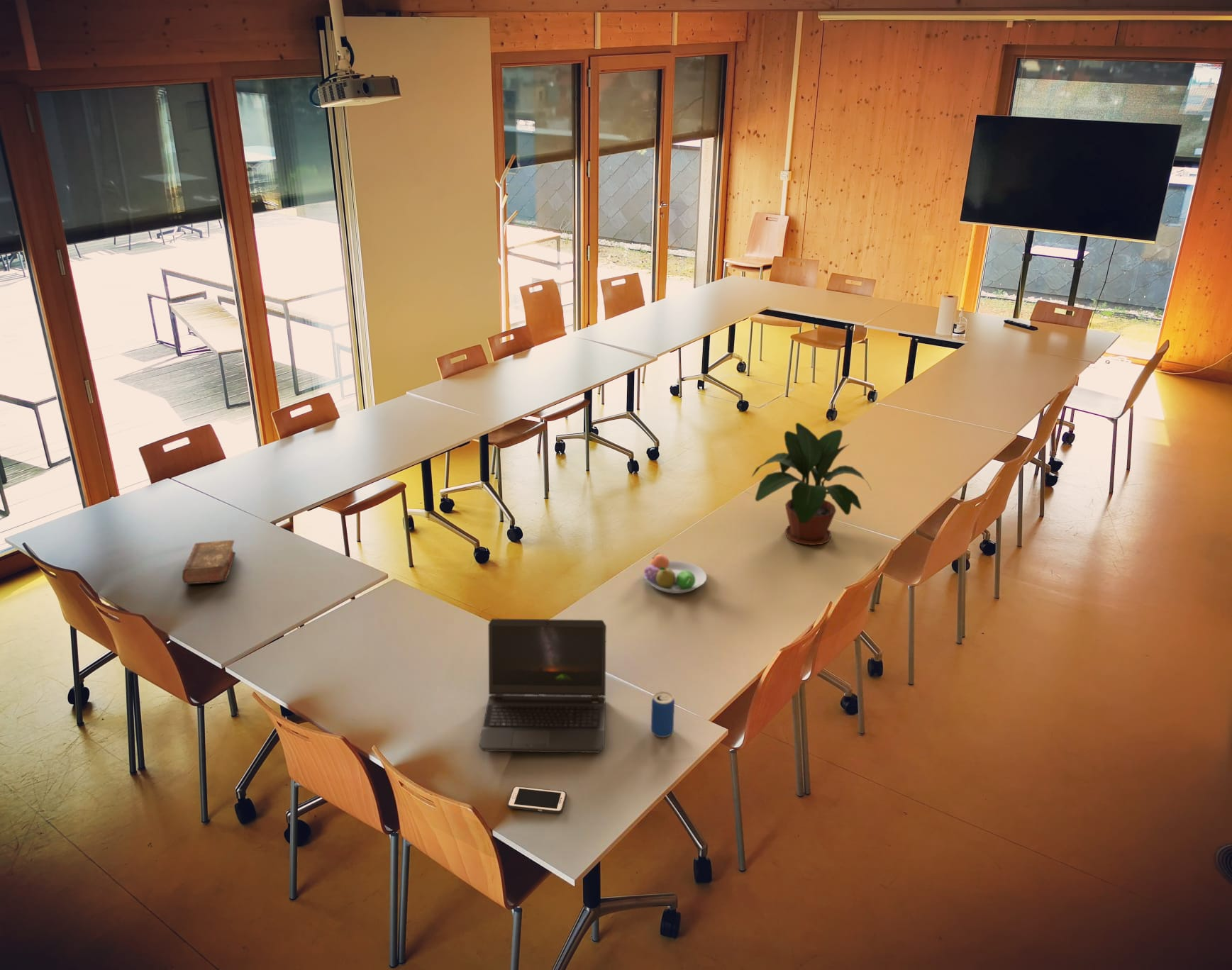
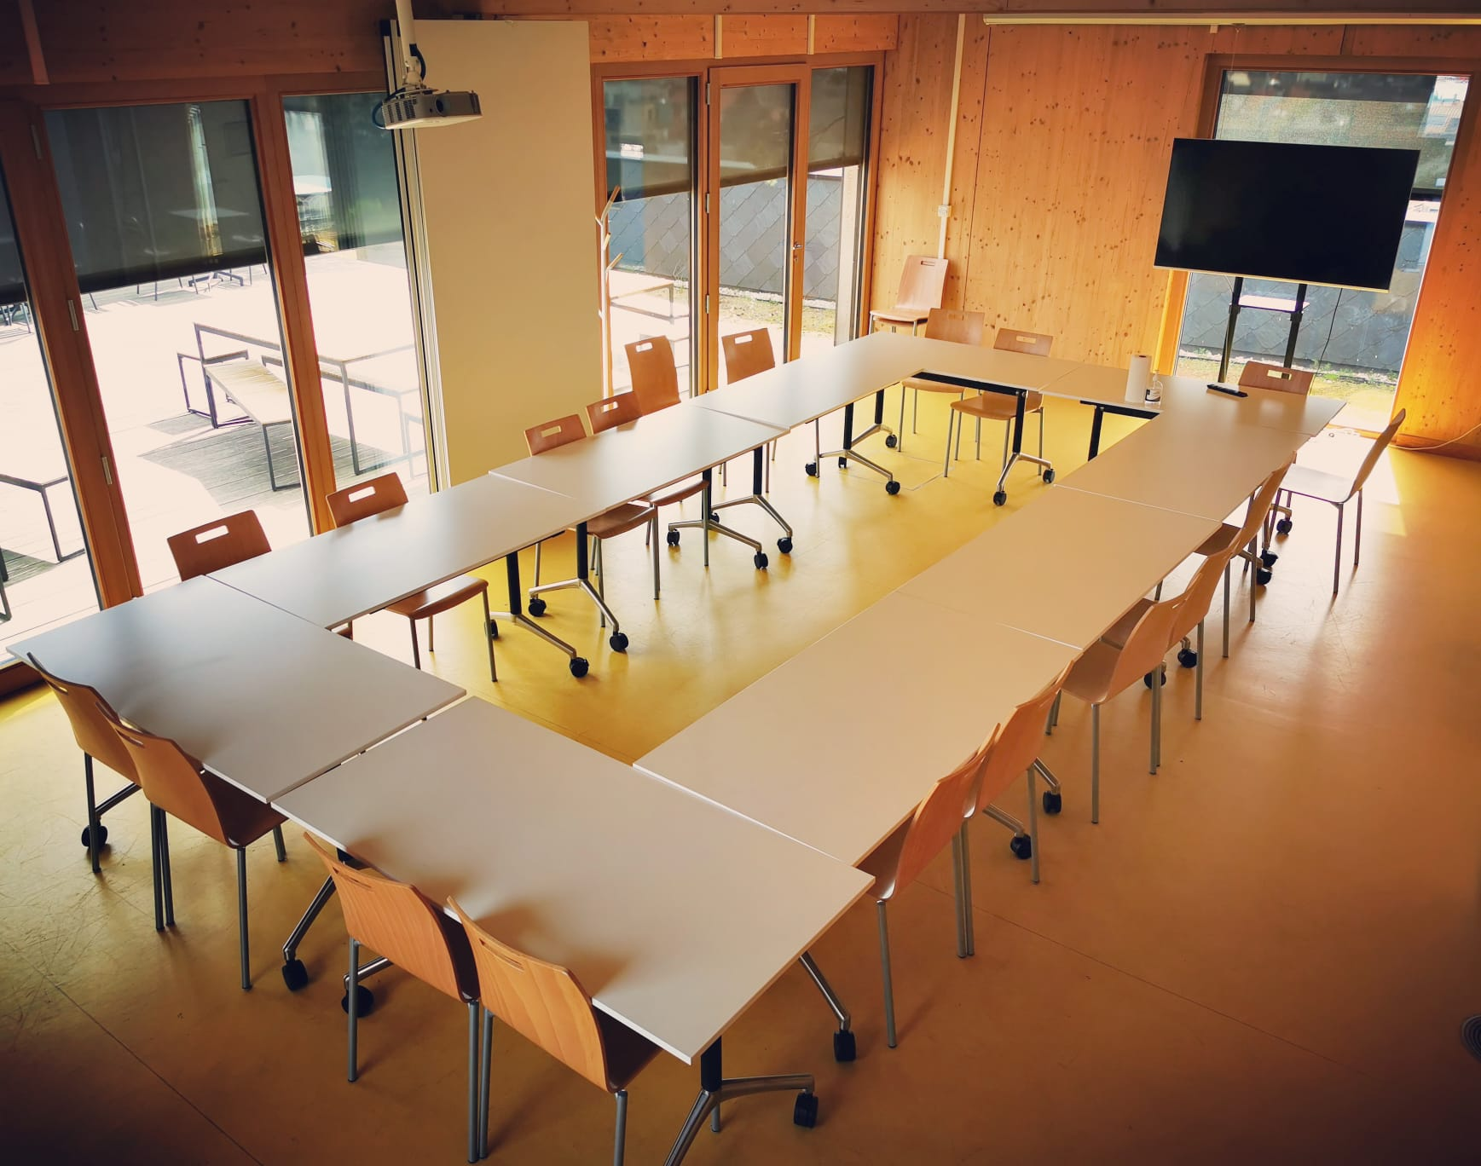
- cell phone [506,786,567,814]
- beverage can [650,691,675,738]
- potted plant [751,422,872,546]
- laptop computer [478,618,607,754]
- fruit bowl [643,552,707,594]
- book [182,540,235,585]
